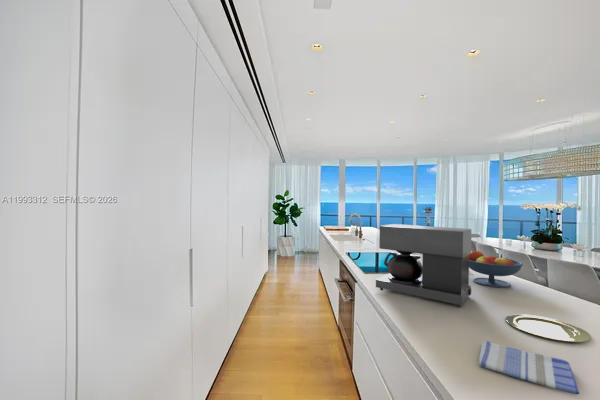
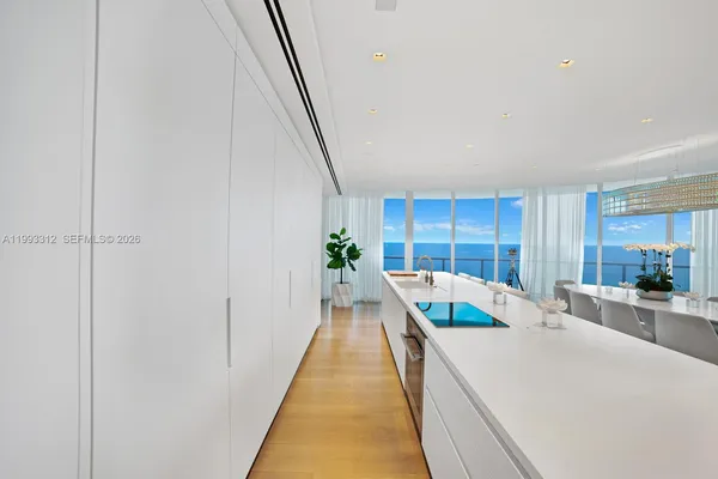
- coffee maker [375,223,472,308]
- fruit bowl [469,250,524,289]
- dish towel [478,339,580,395]
- plate [505,313,592,343]
